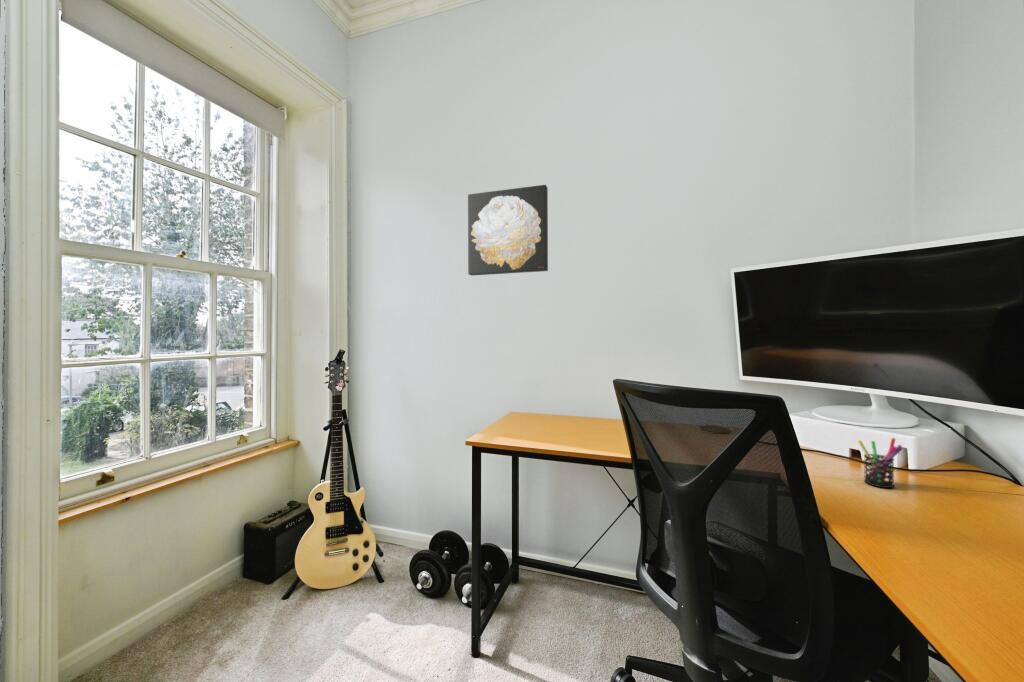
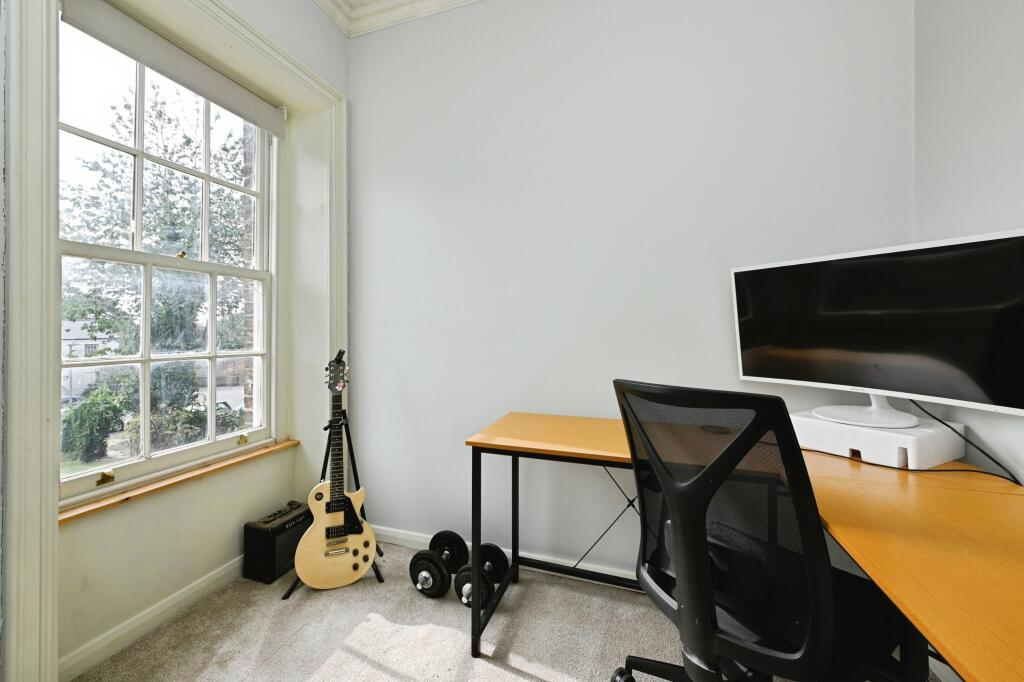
- pen holder [857,437,904,489]
- wall art [467,184,549,277]
